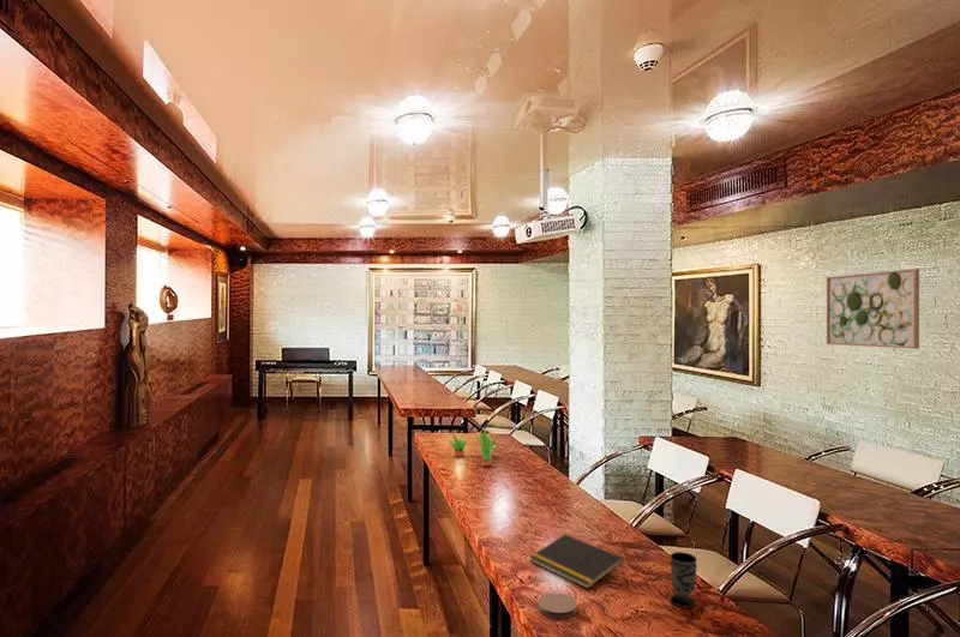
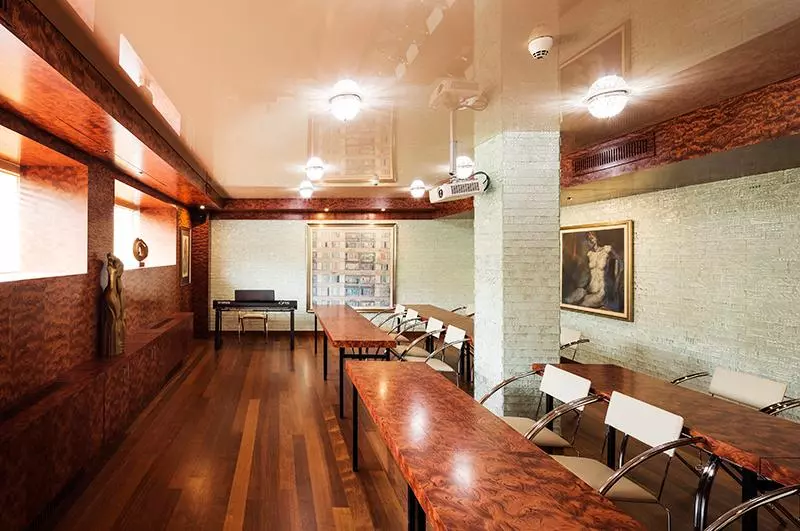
- notepad [528,533,625,590]
- cup [670,551,698,608]
- coaster [536,593,578,619]
- wall art [826,268,920,350]
- succulent plant [445,428,499,467]
